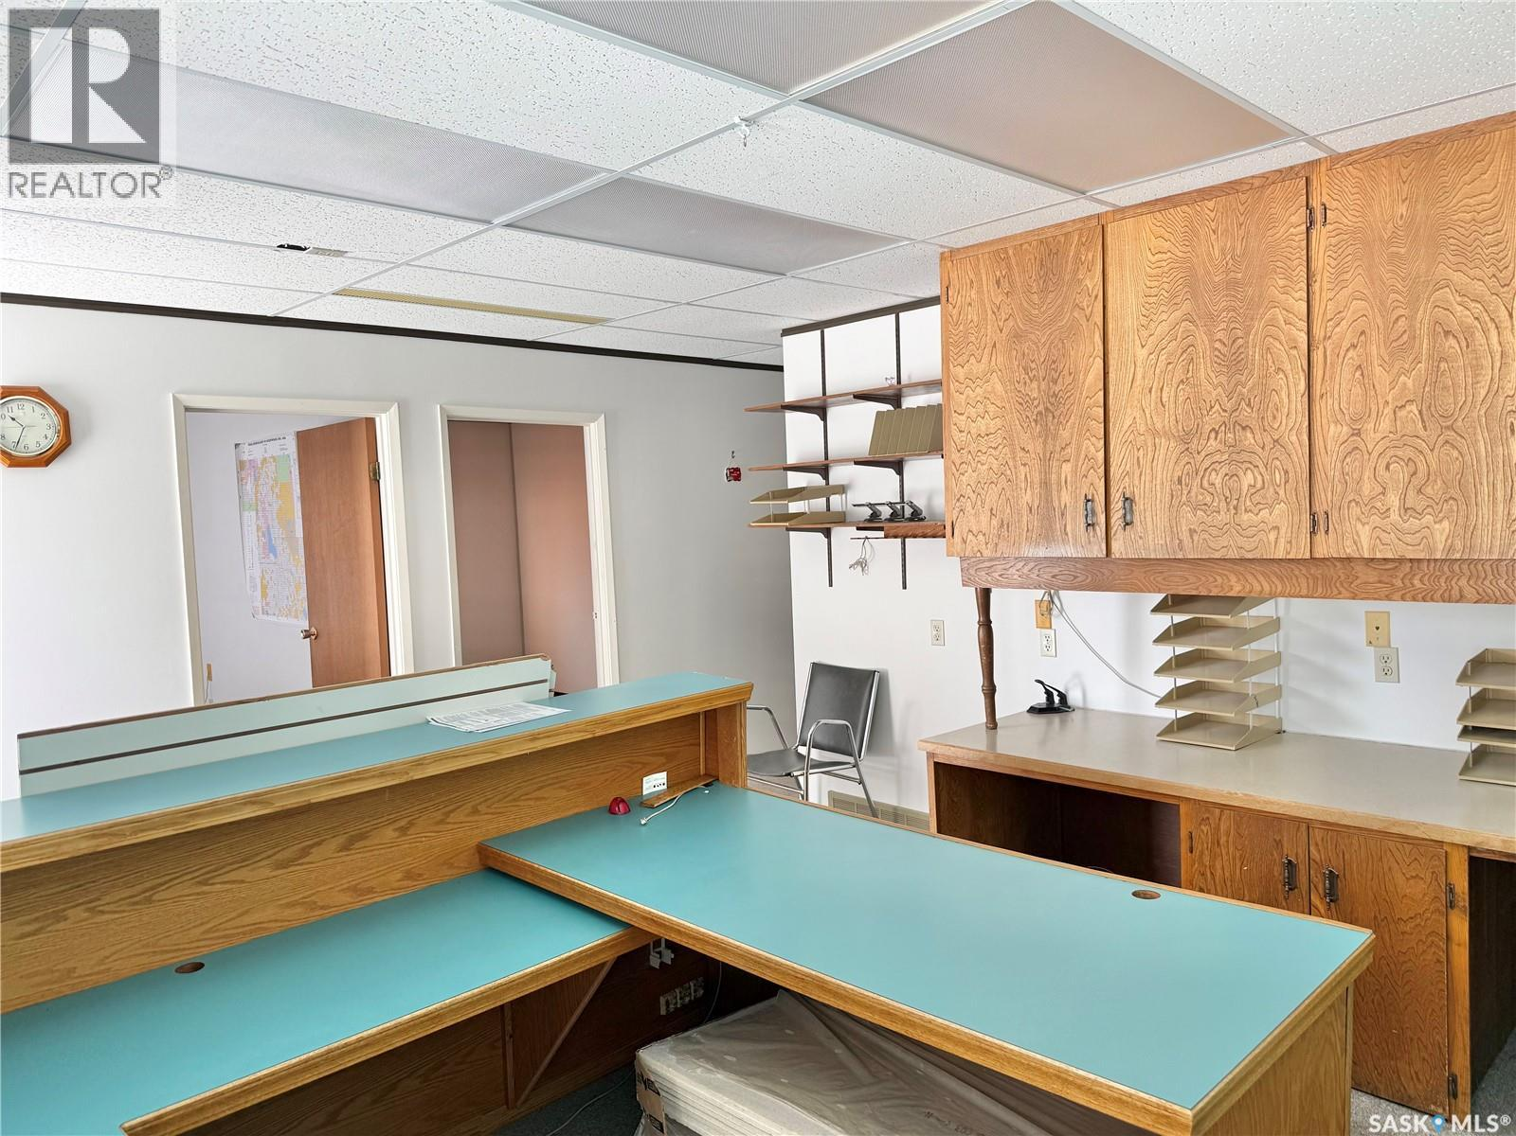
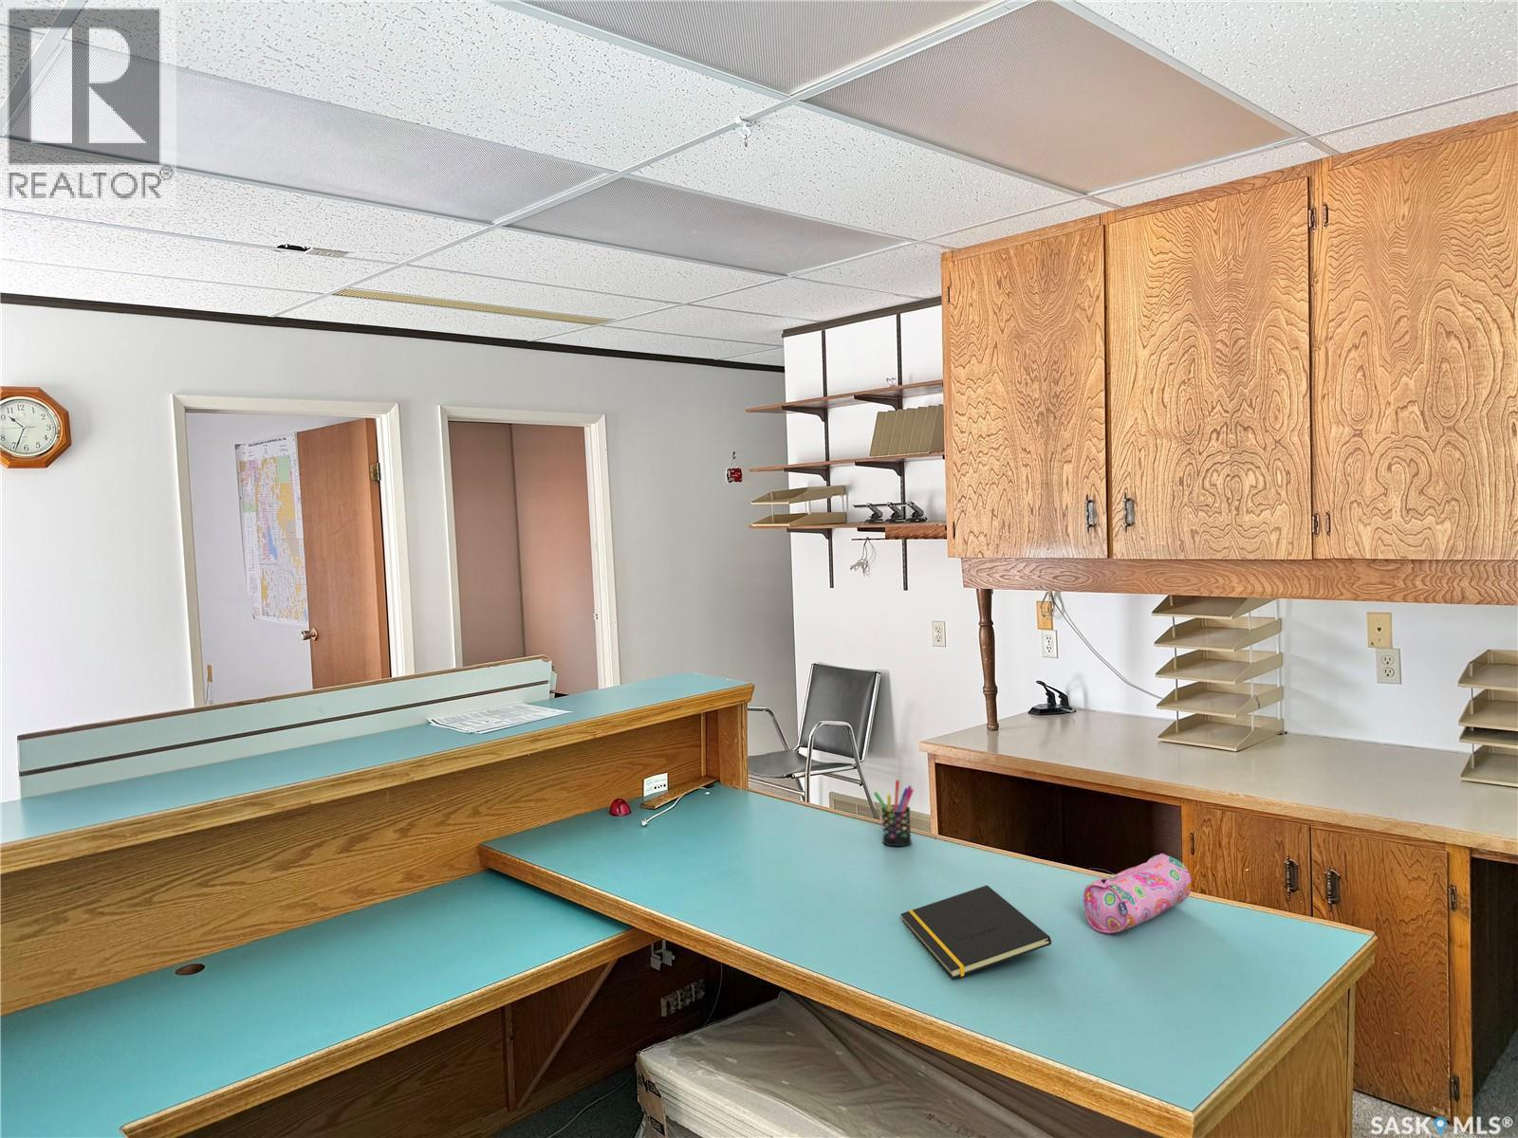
+ notepad [899,885,1052,980]
+ pencil case [1083,852,1193,934]
+ pen holder [873,779,914,846]
